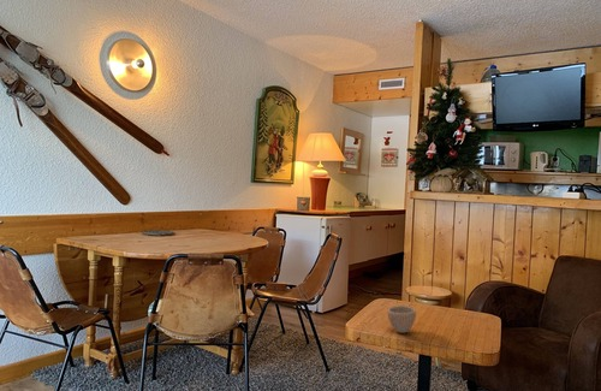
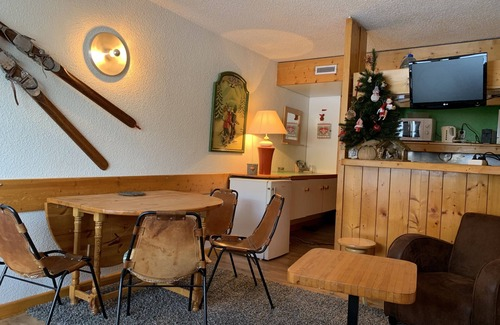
- cup [386,304,417,334]
